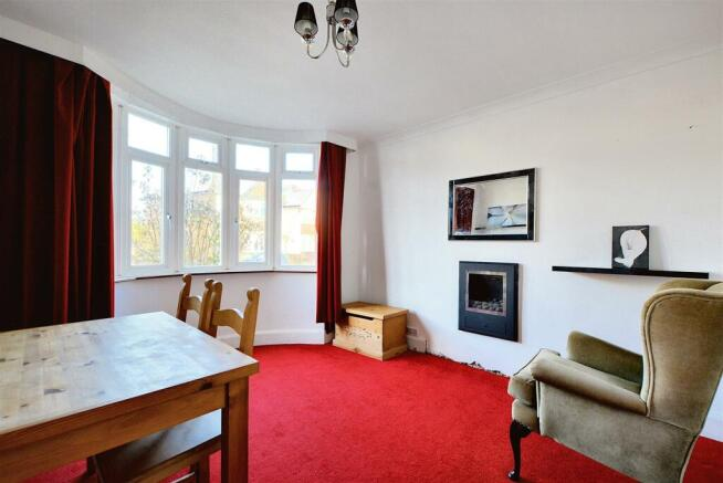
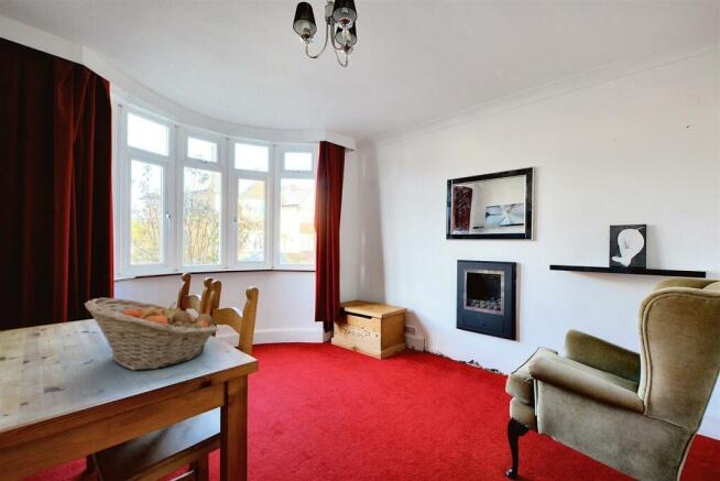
+ fruit basket [83,297,219,371]
